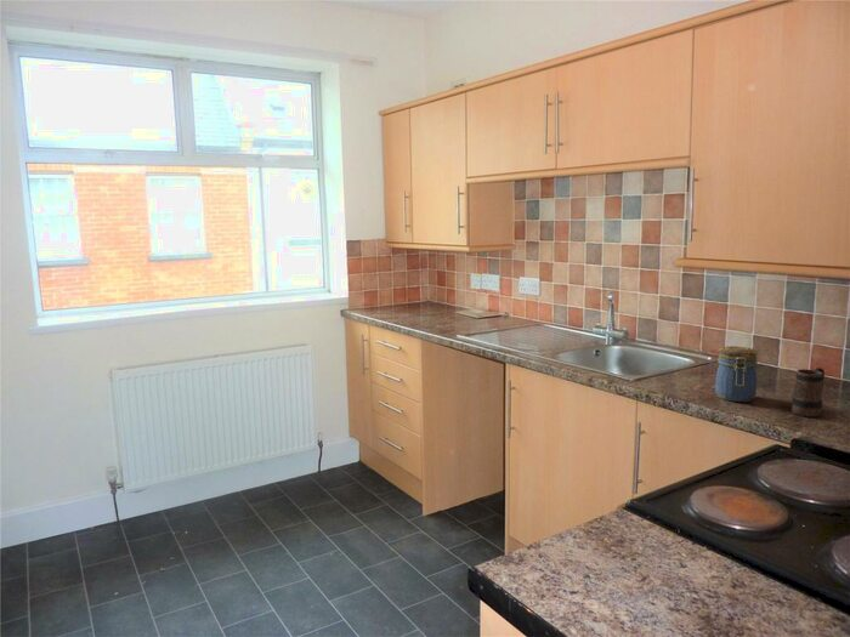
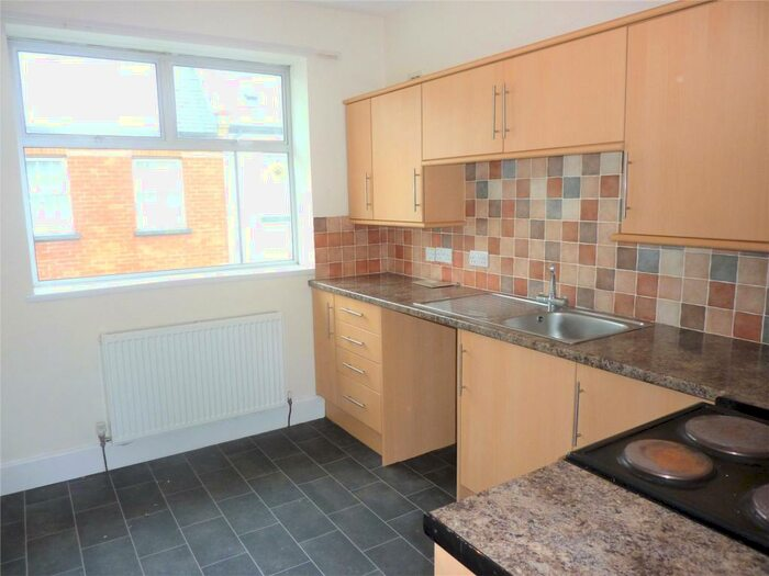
- mug [790,366,826,419]
- jar [714,346,759,403]
